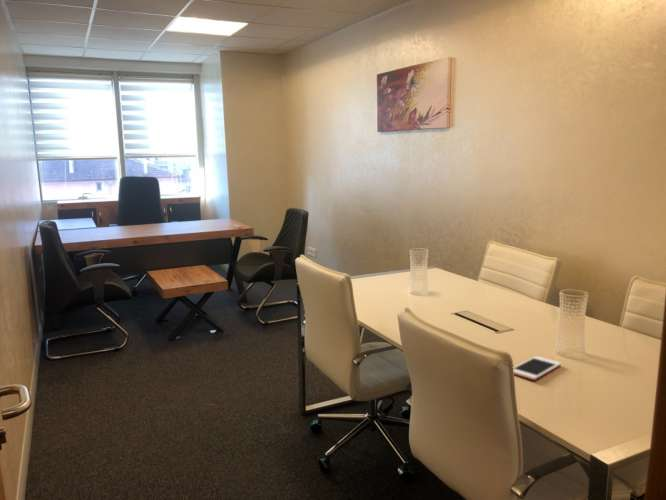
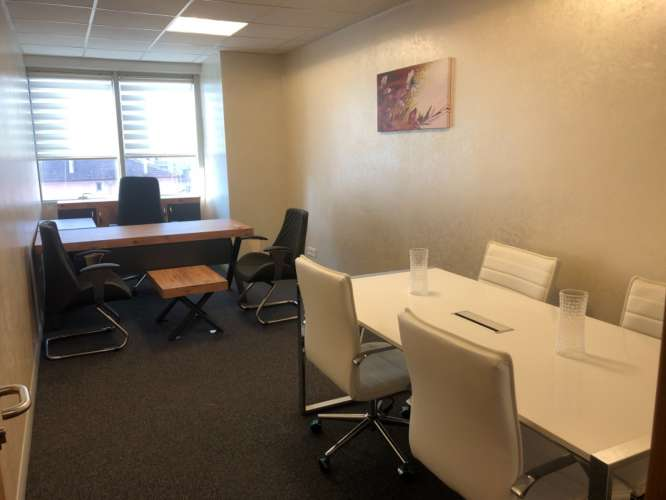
- cell phone [513,355,562,381]
